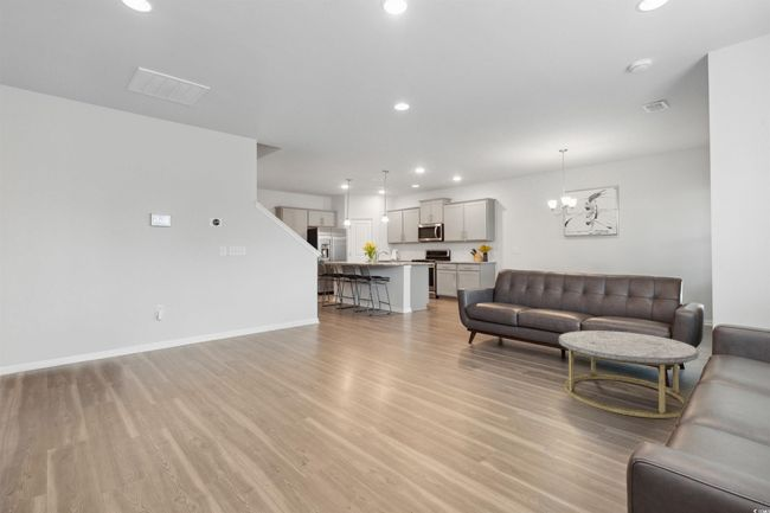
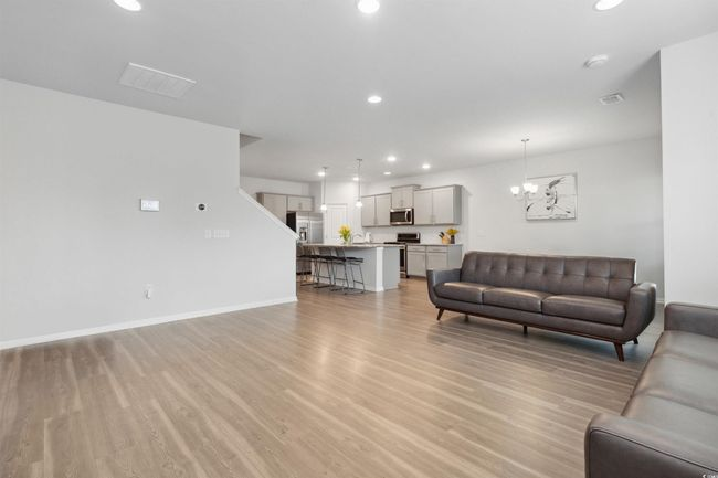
- coffee table [558,329,700,419]
